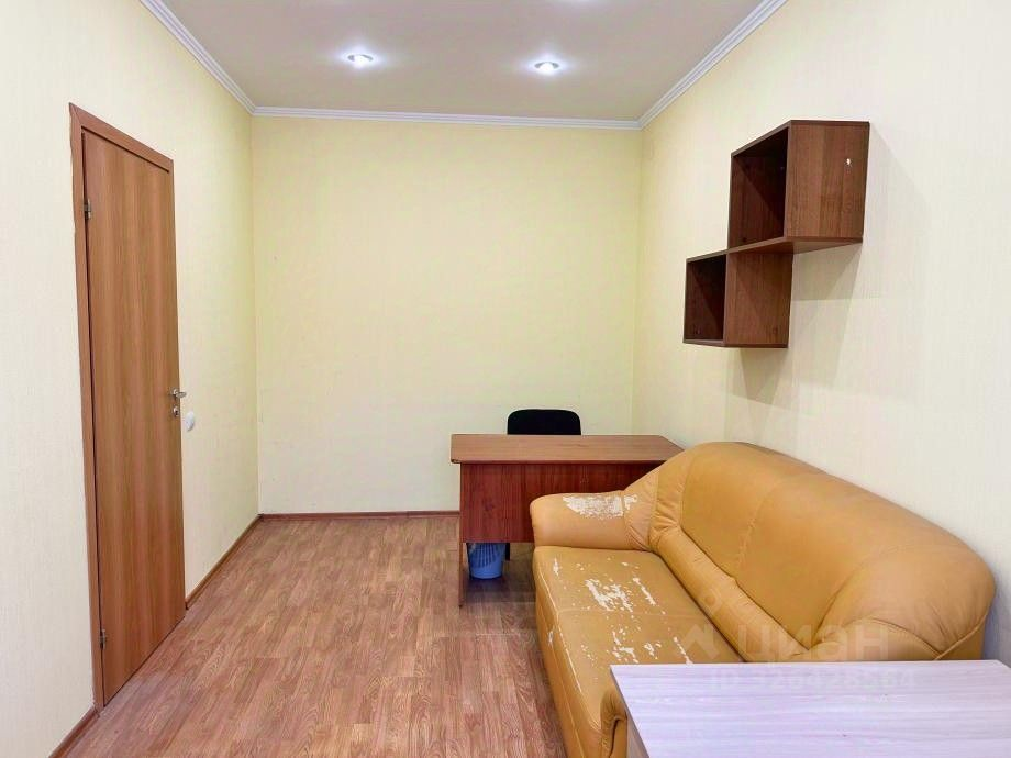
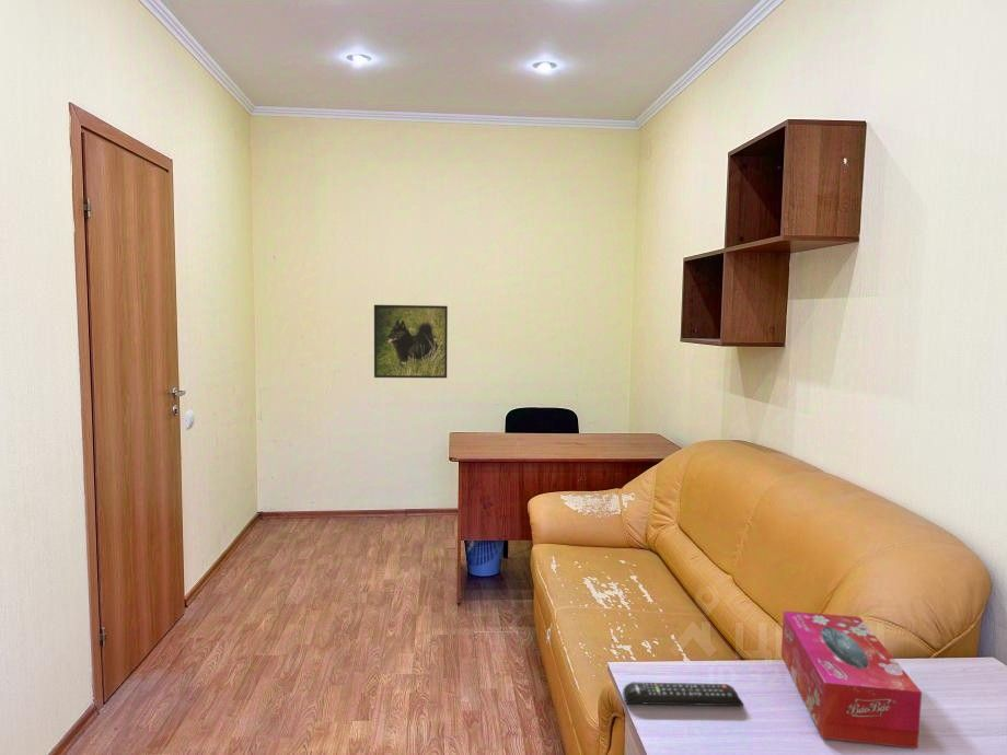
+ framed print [373,304,449,379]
+ remote control [622,682,744,707]
+ tissue box [780,609,923,750]
